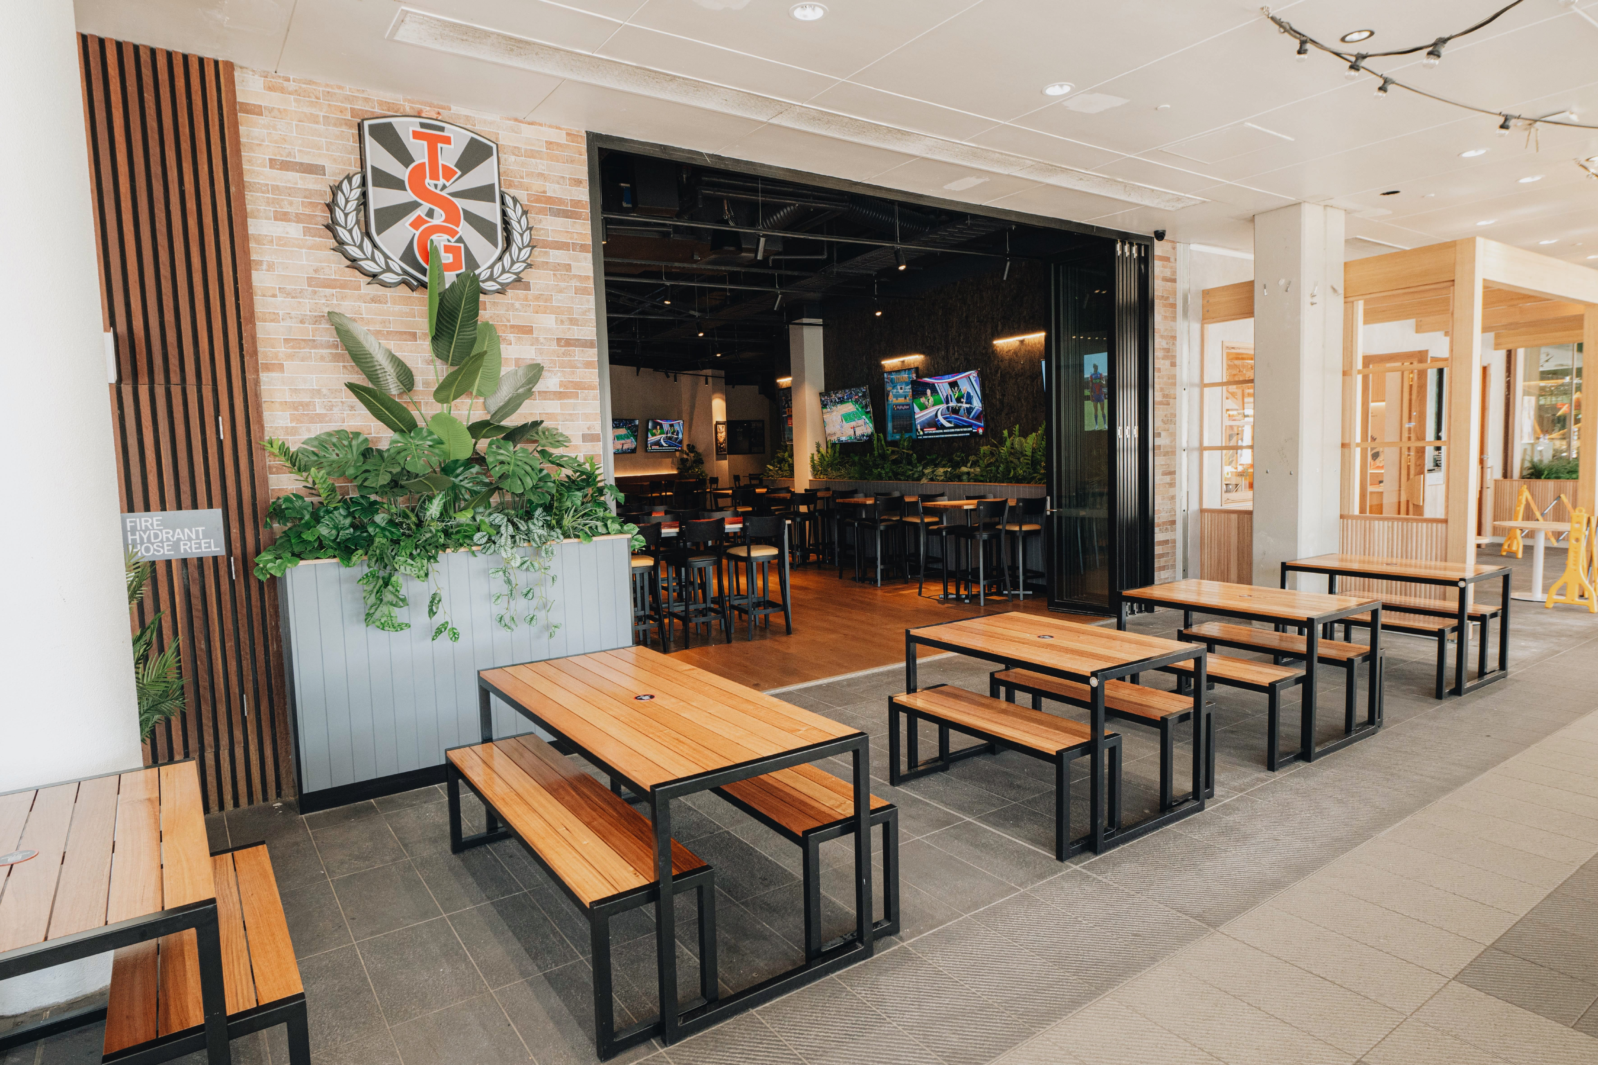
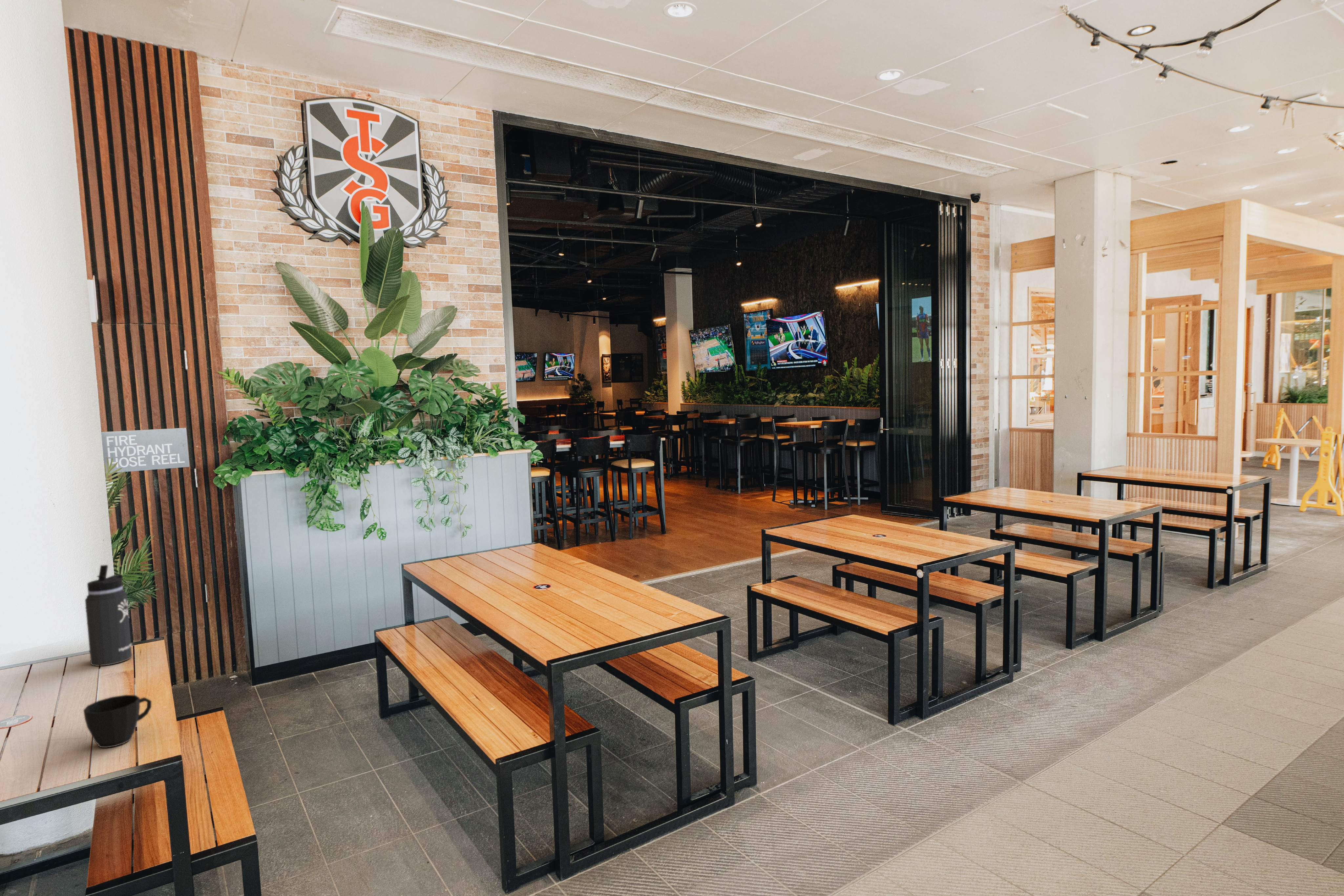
+ cup [83,695,152,748]
+ thermos bottle [85,565,132,666]
